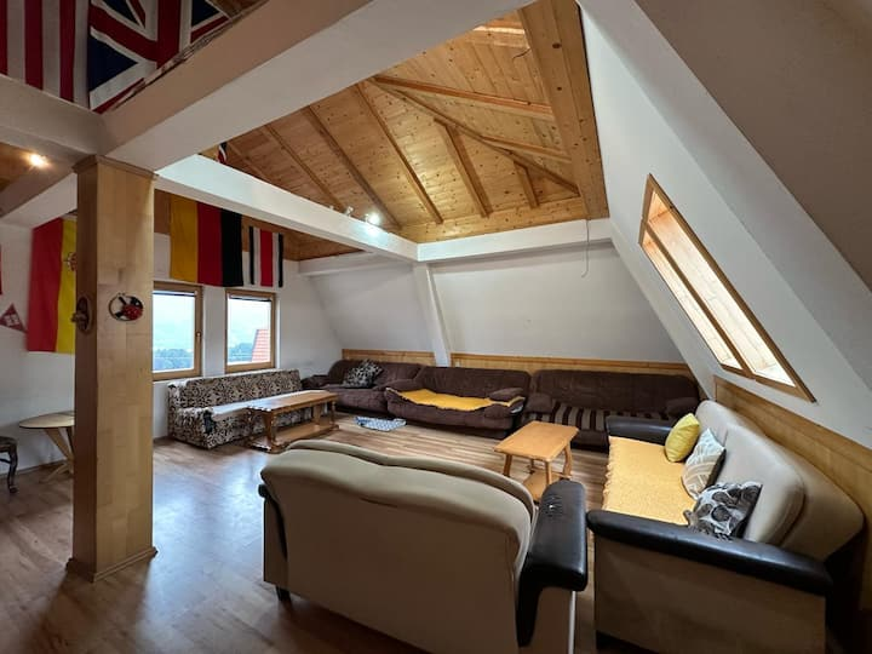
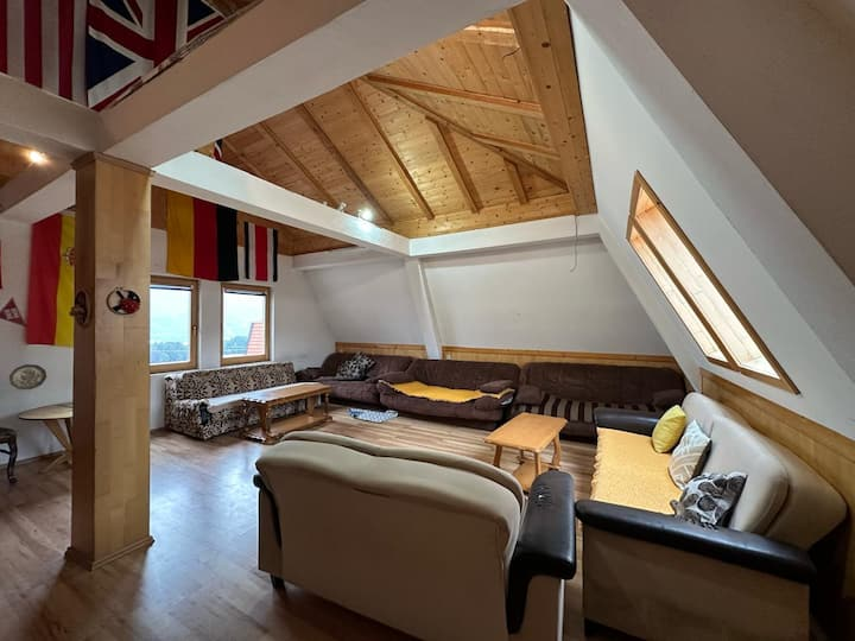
+ decorative plate [8,363,48,391]
